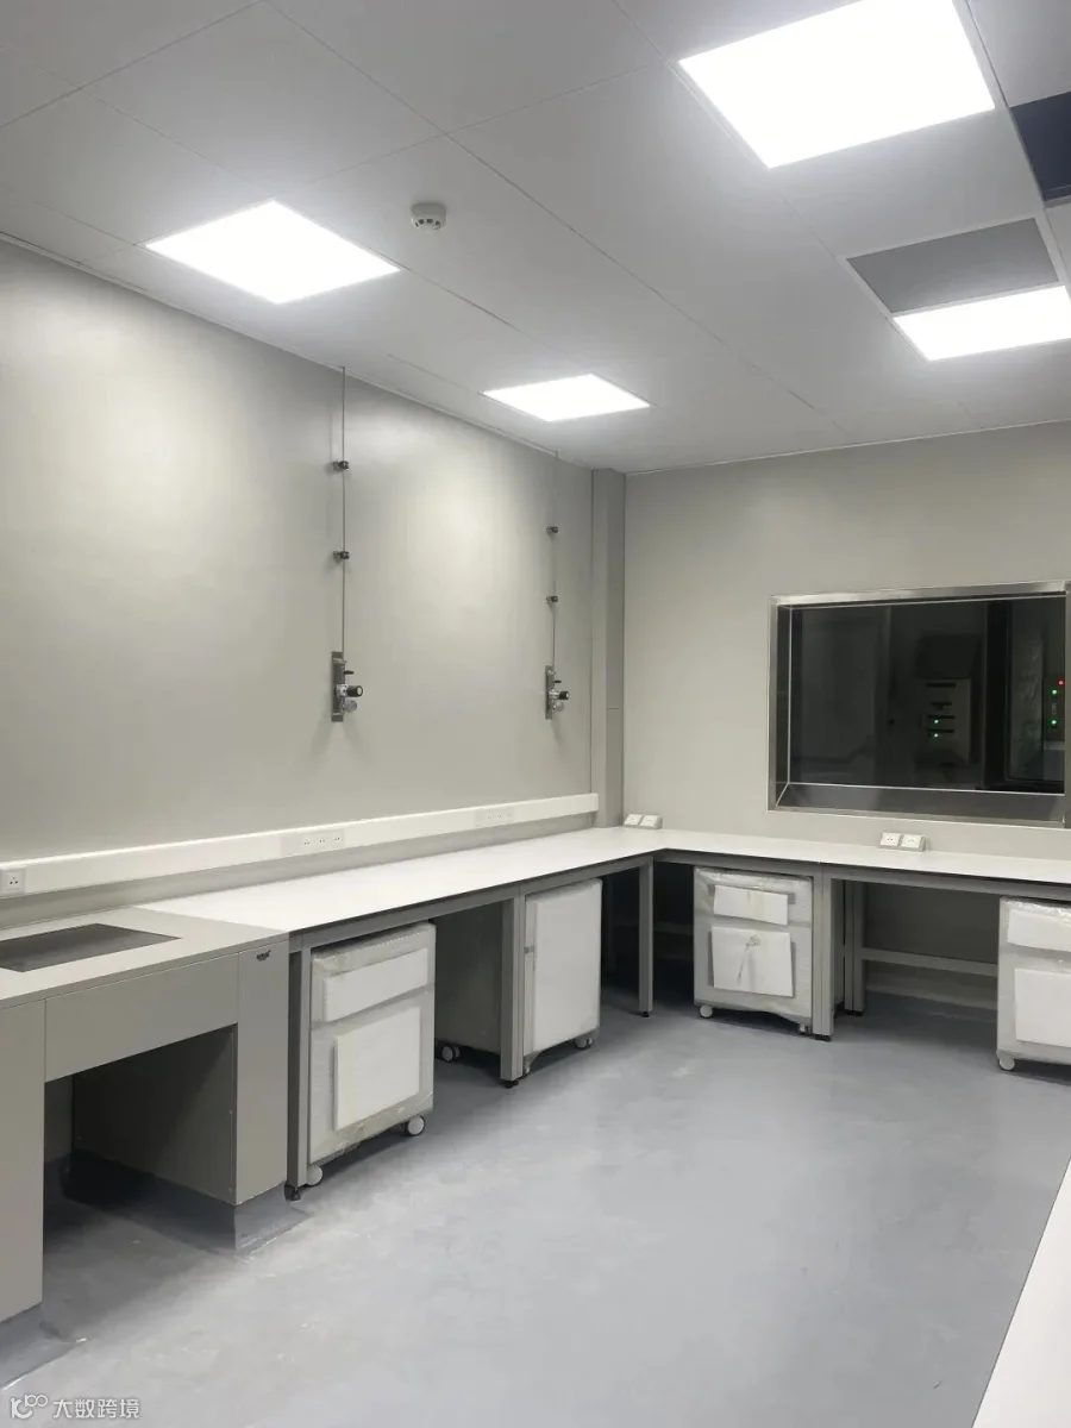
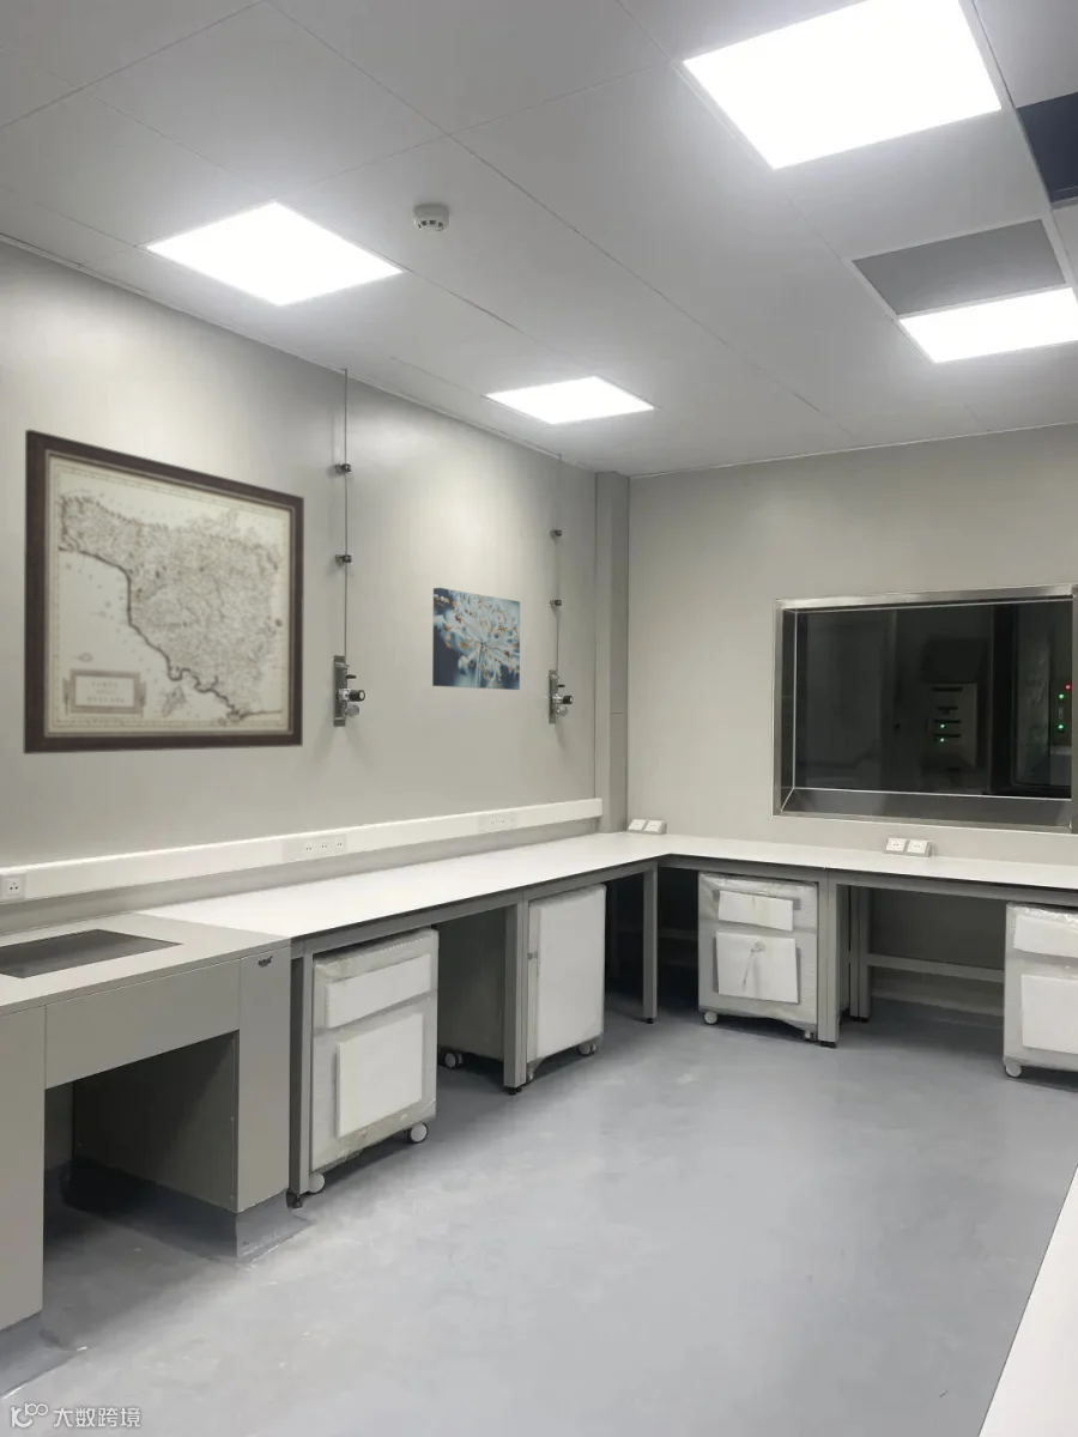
+ wall art [431,587,521,691]
+ wall art [22,429,305,756]
